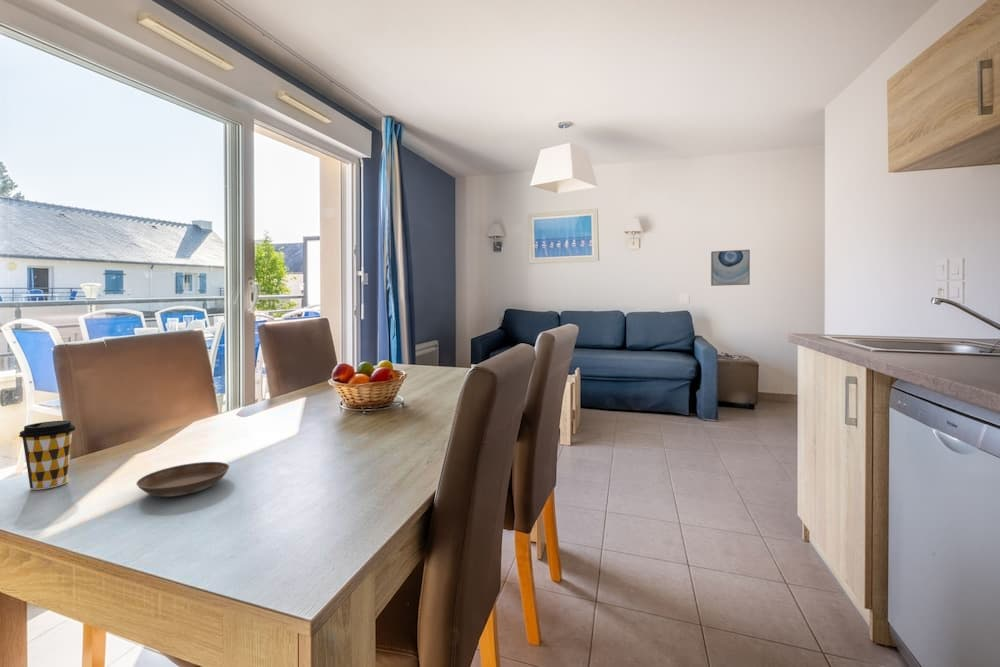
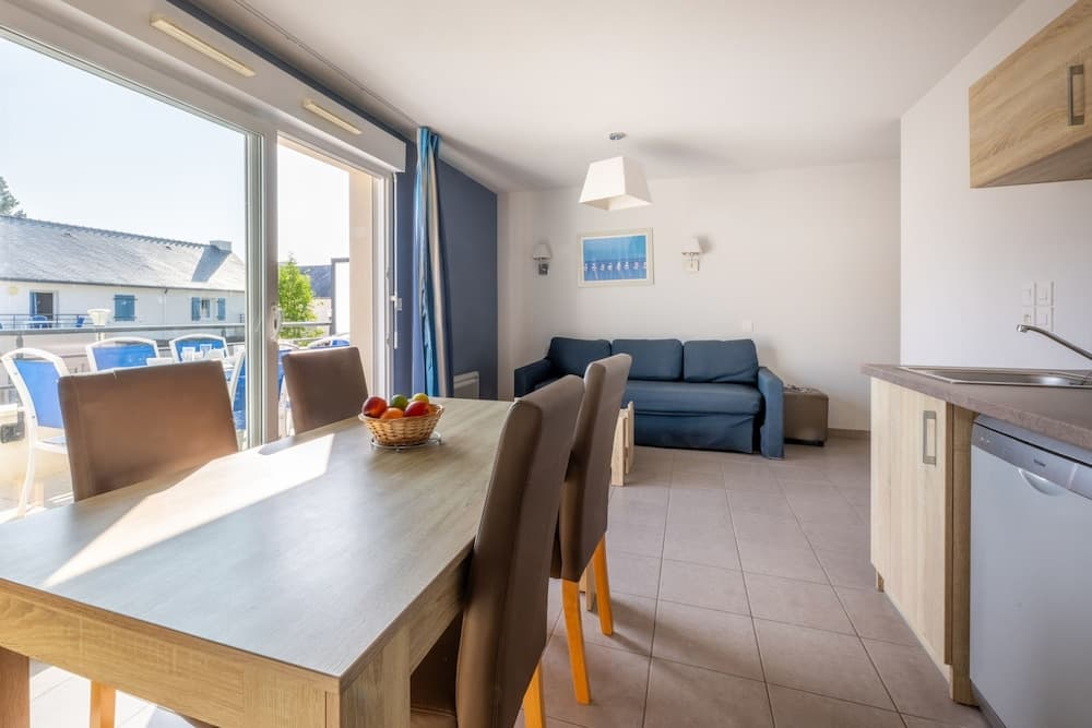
- saucer [135,461,230,498]
- wall art [710,249,751,287]
- coffee cup [18,420,77,491]
